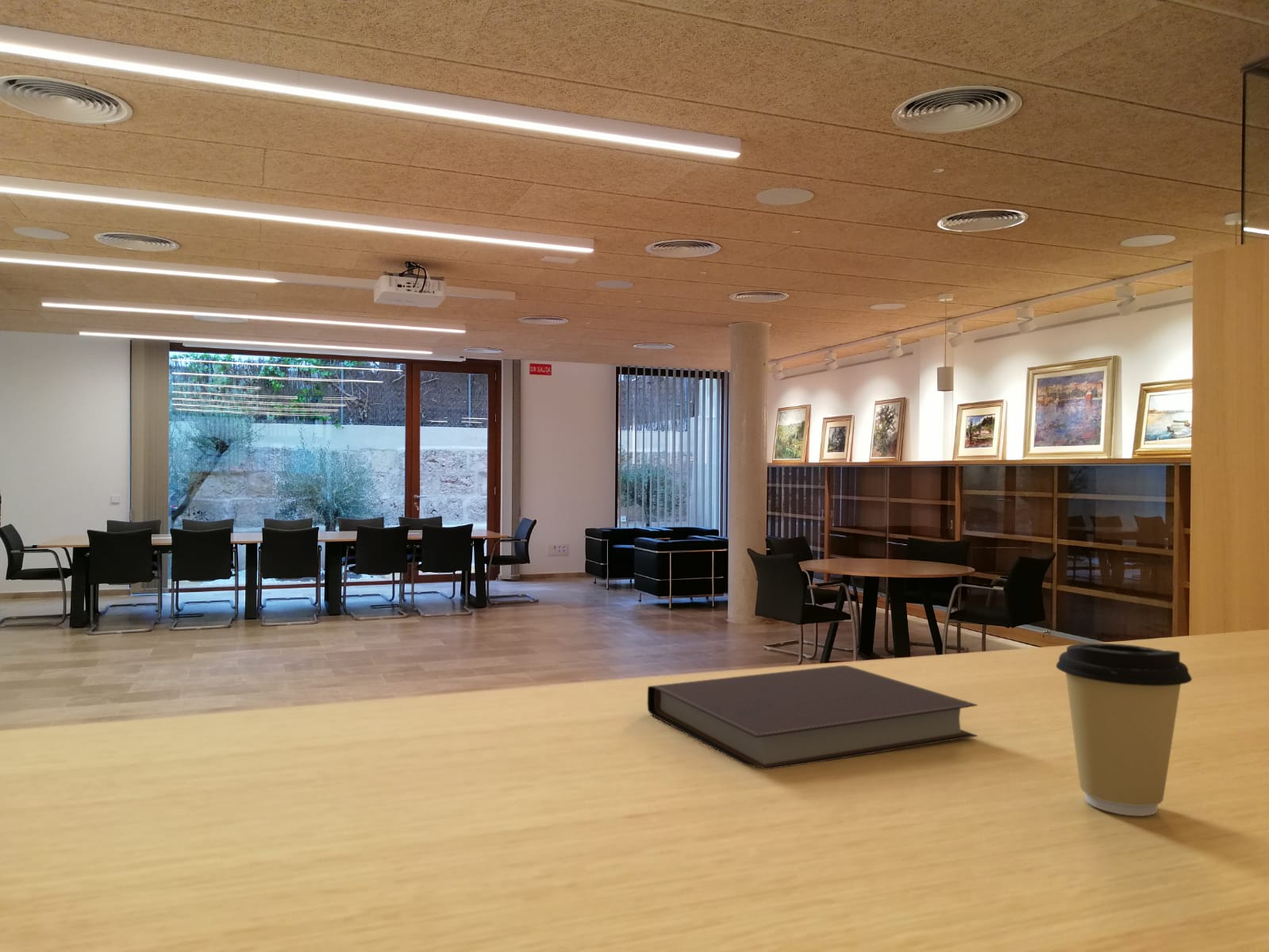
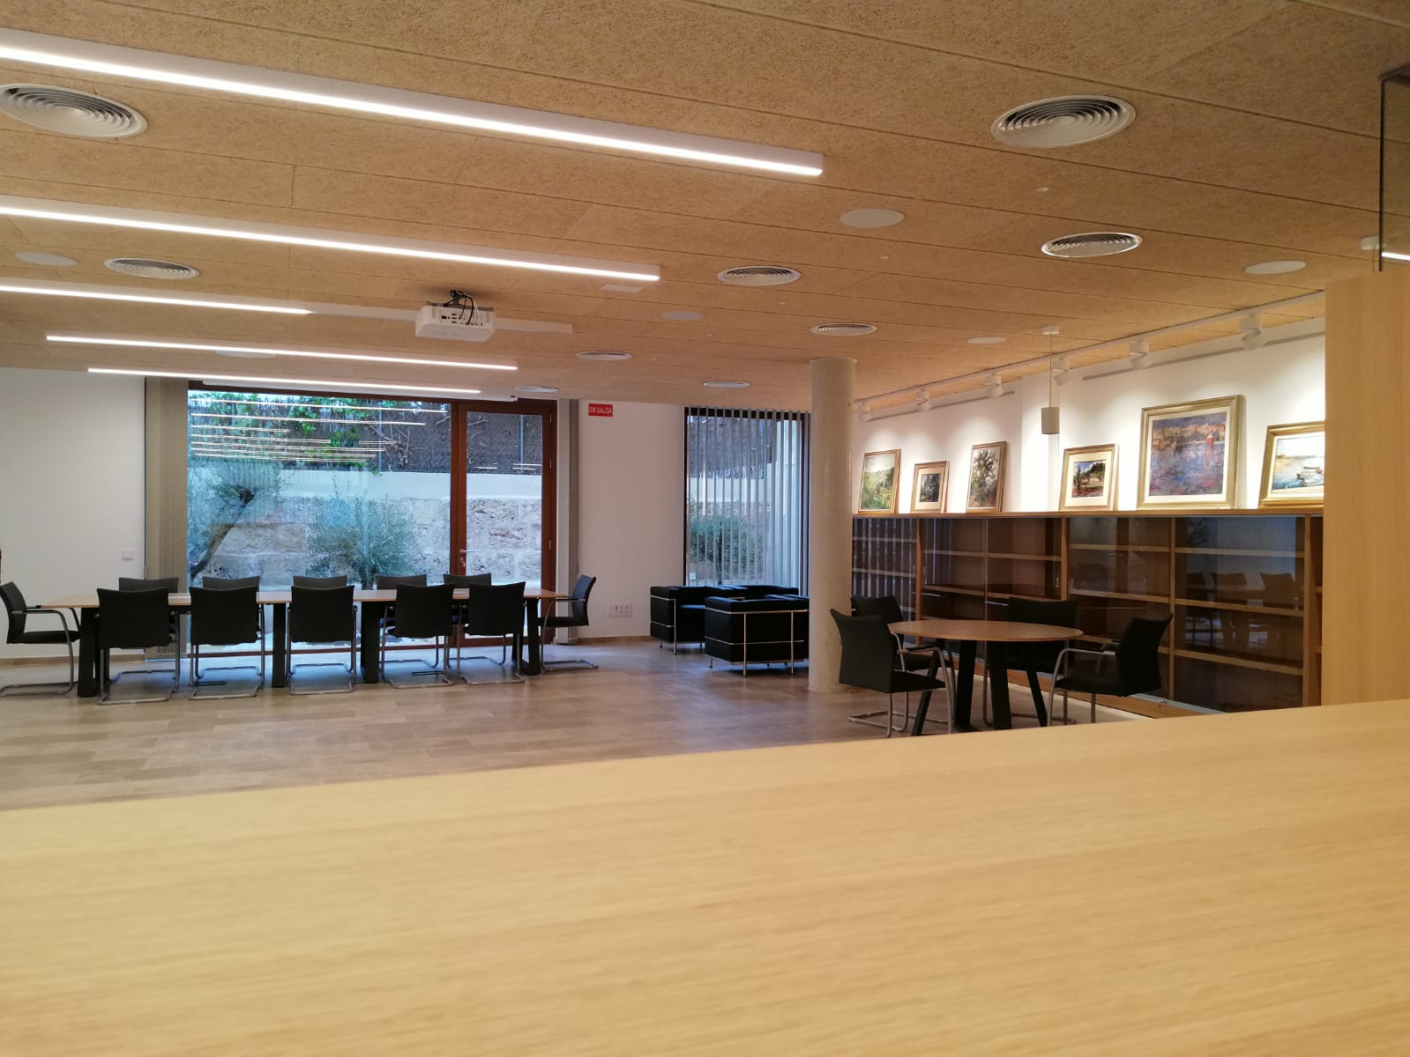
- coffee cup [1056,643,1193,816]
- notebook [647,665,979,770]
